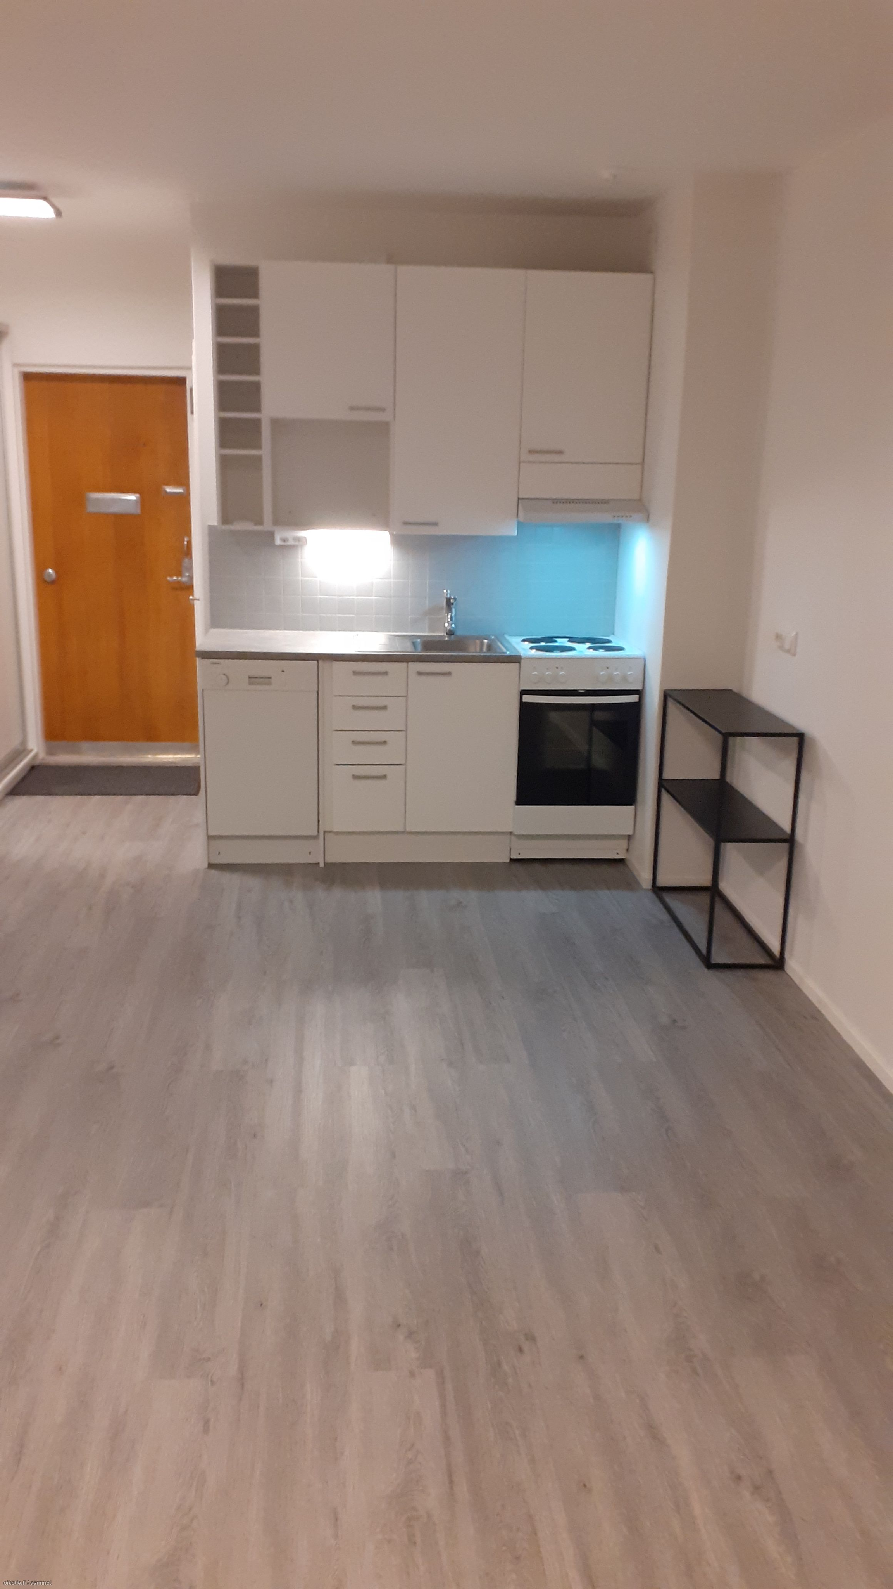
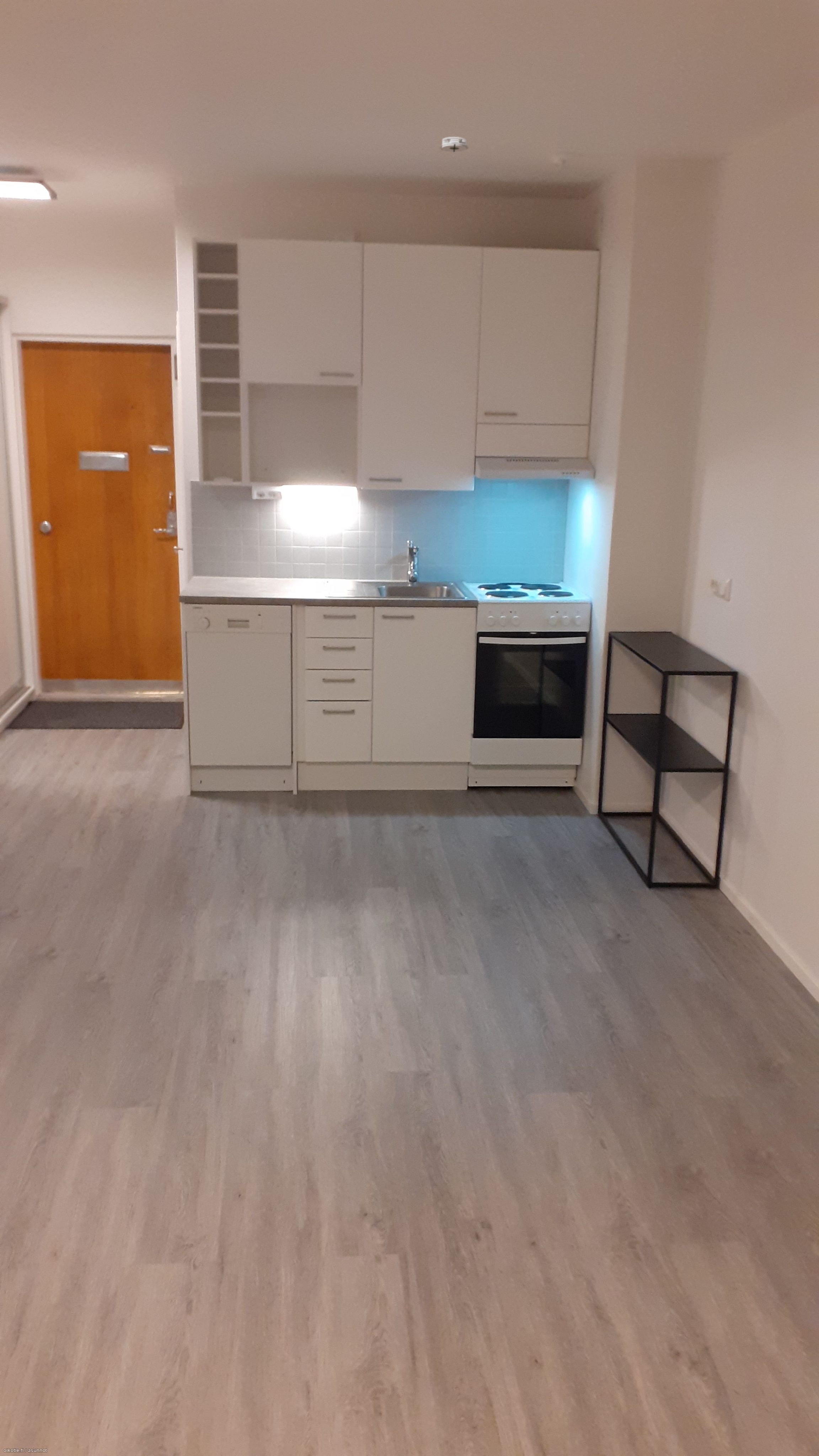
+ smoke detector [438,137,470,152]
